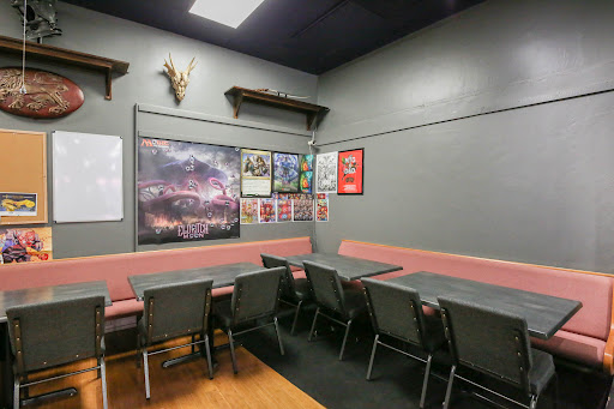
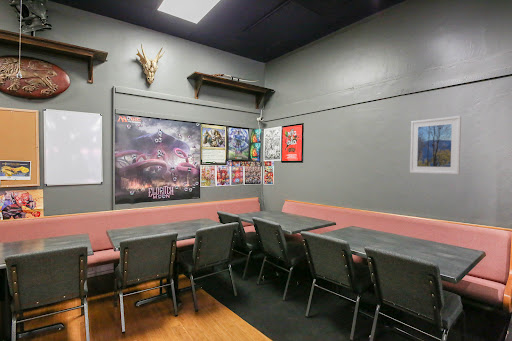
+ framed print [409,115,462,175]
